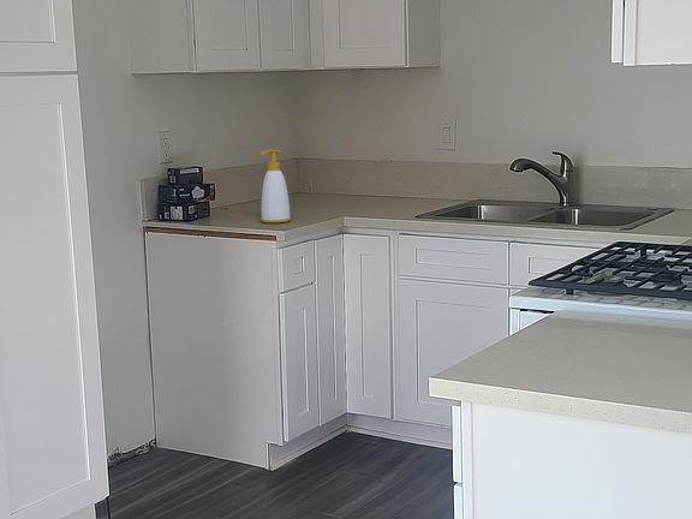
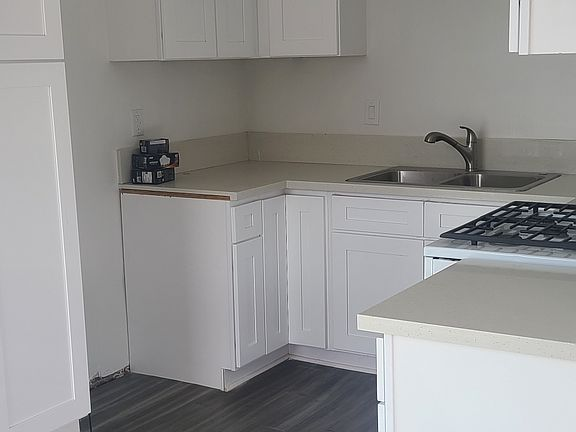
- soap bottle [260,149,292,225]
